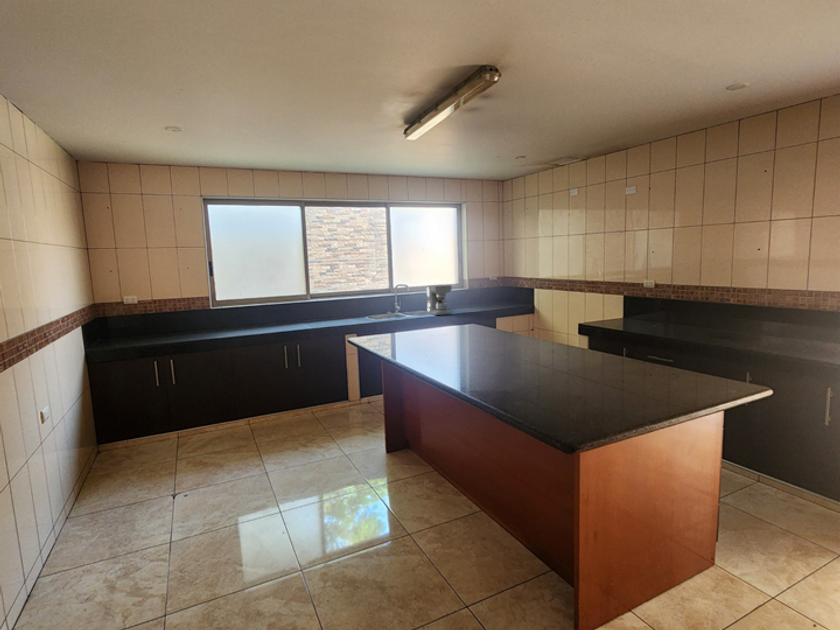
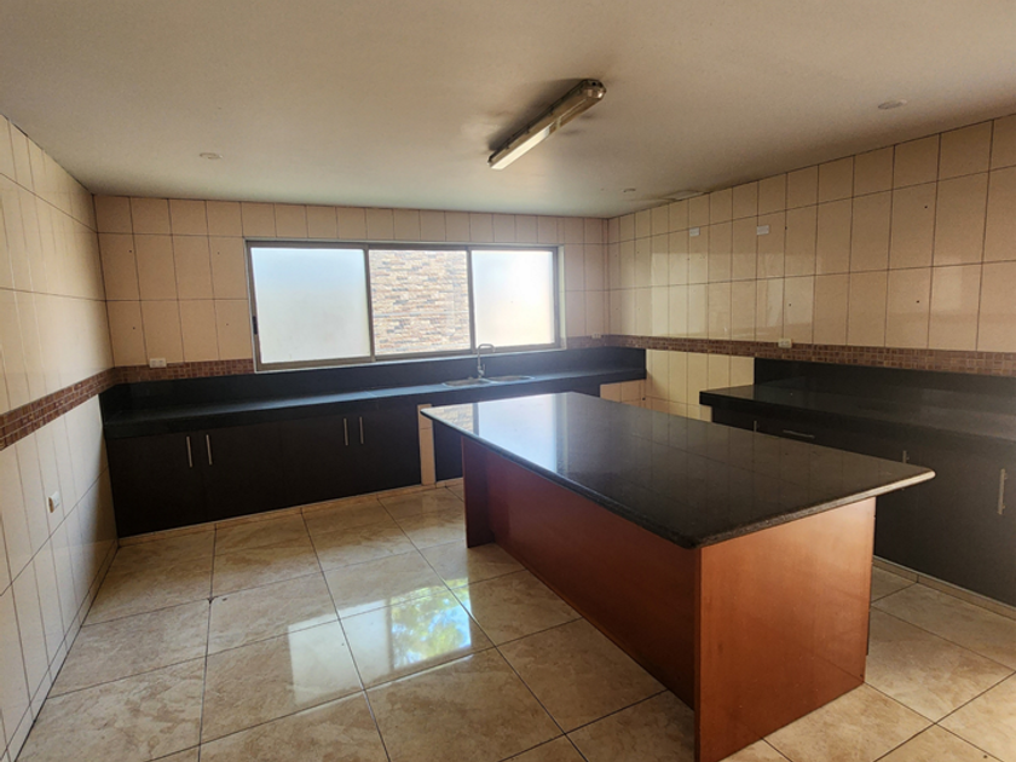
- coffee maker [425,284,453,316]
